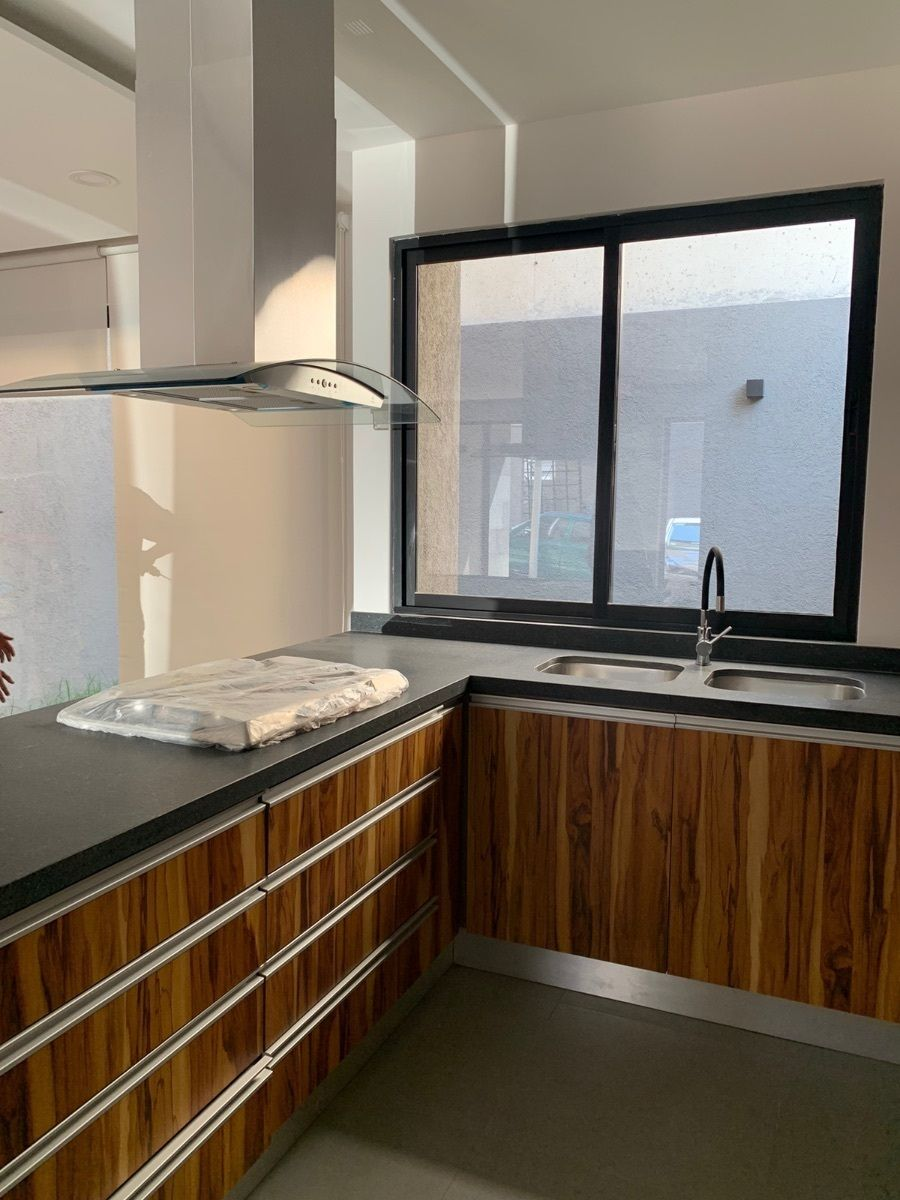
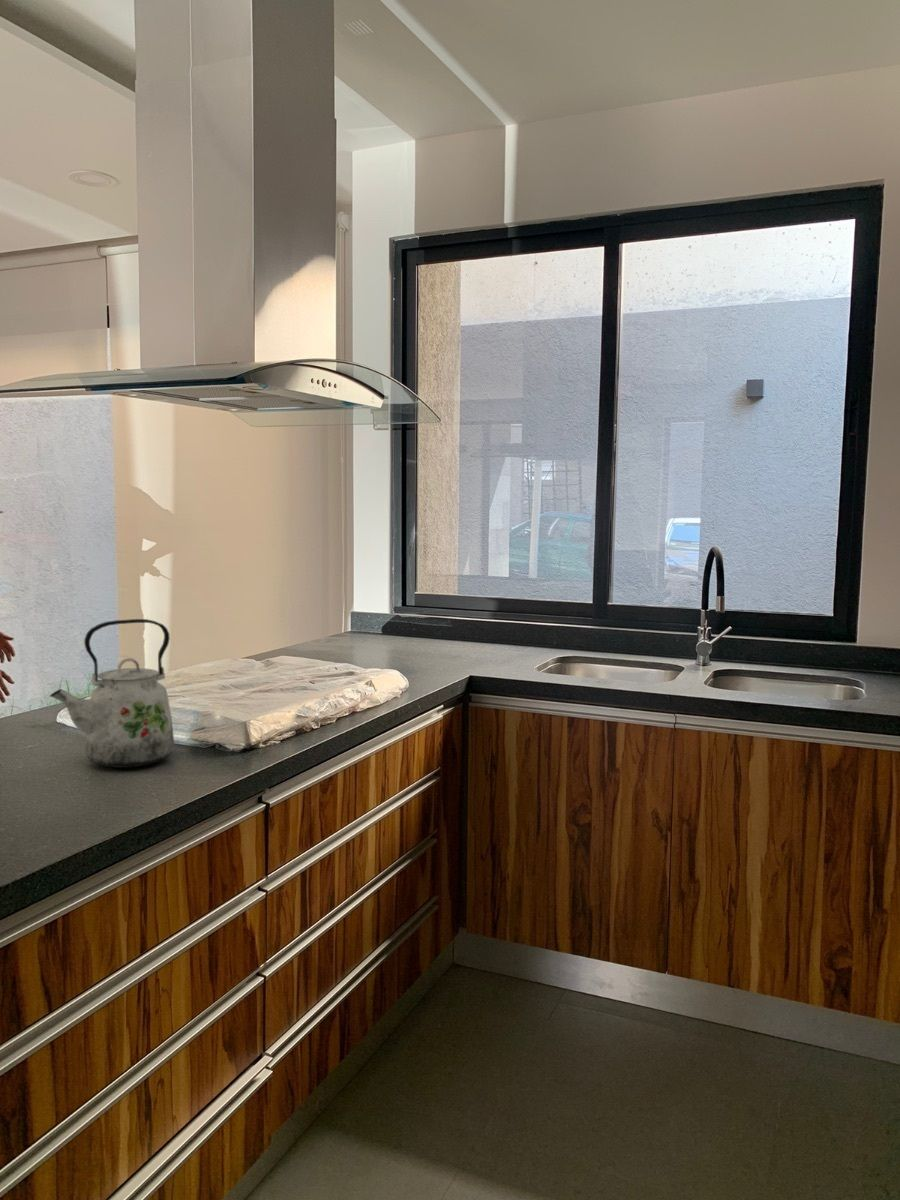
+ kettle [49,618,176,769]
